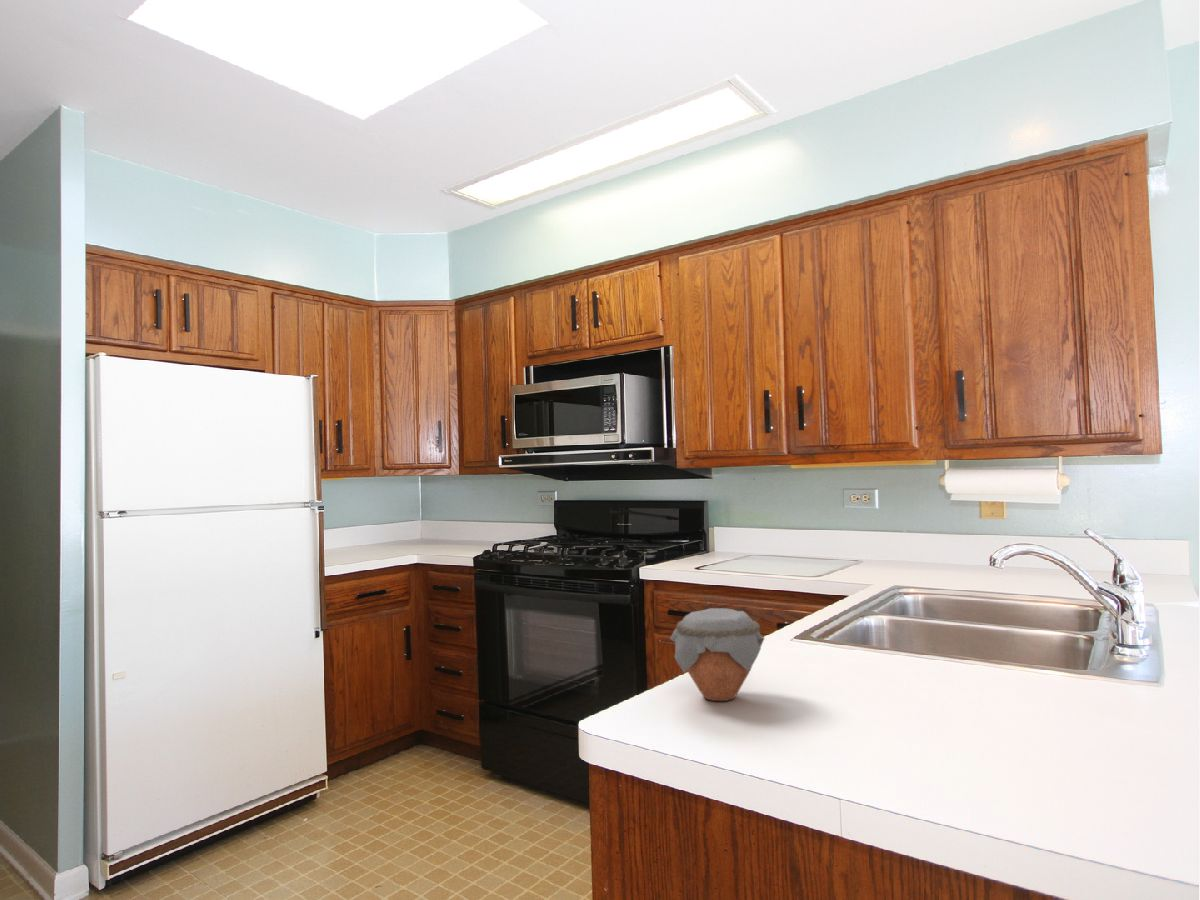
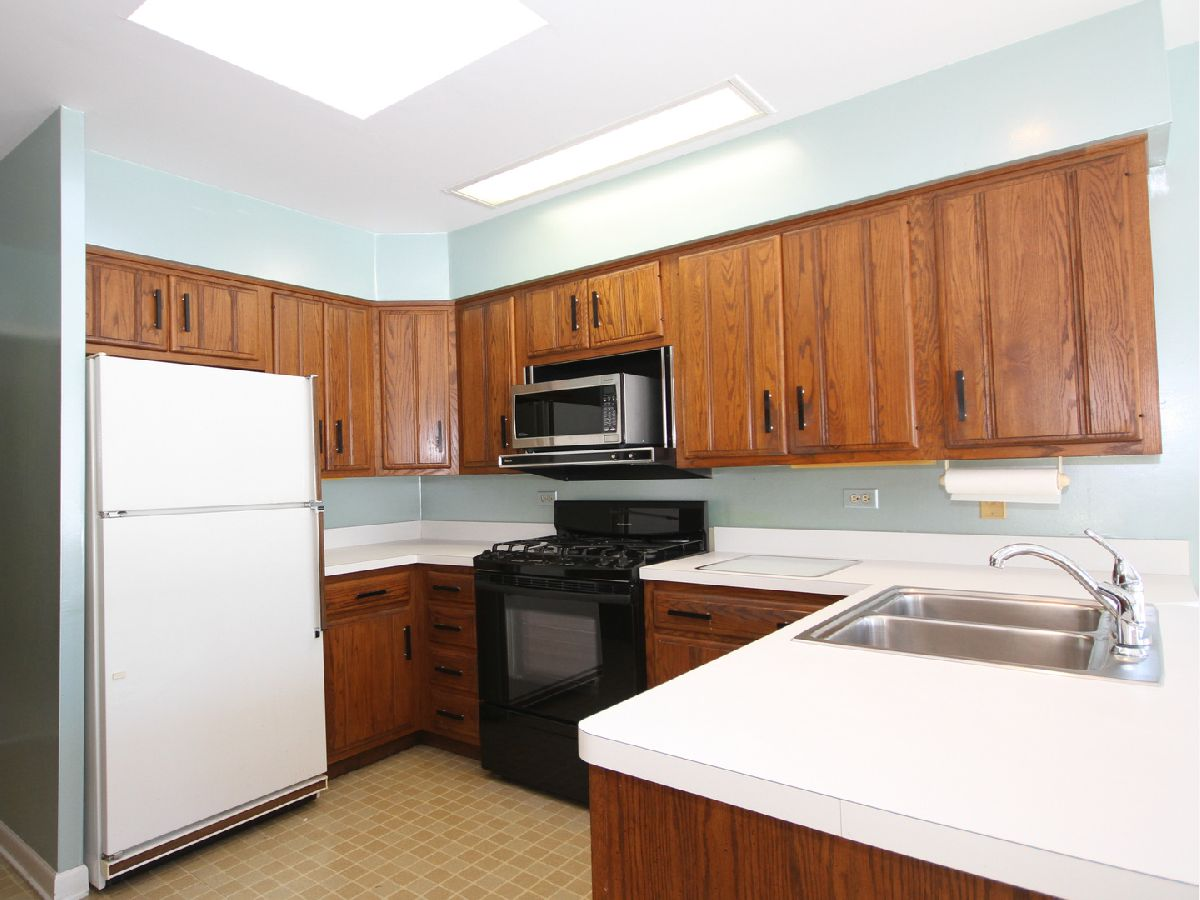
- jar [669,607,766,702]
